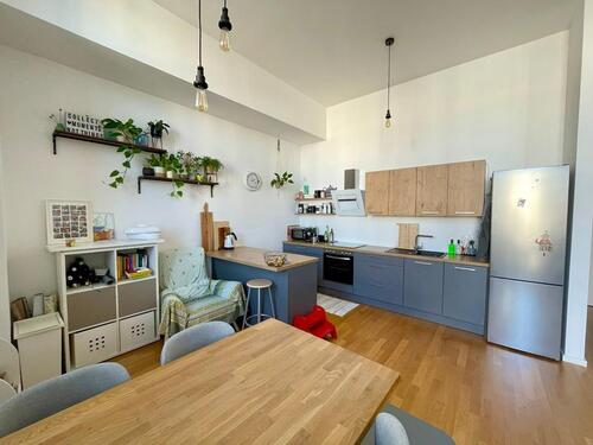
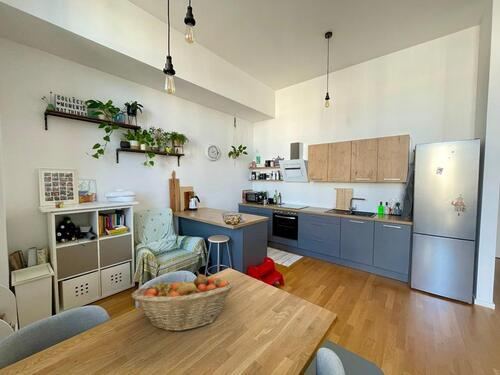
+ fruit basket [130,273,234,332]
